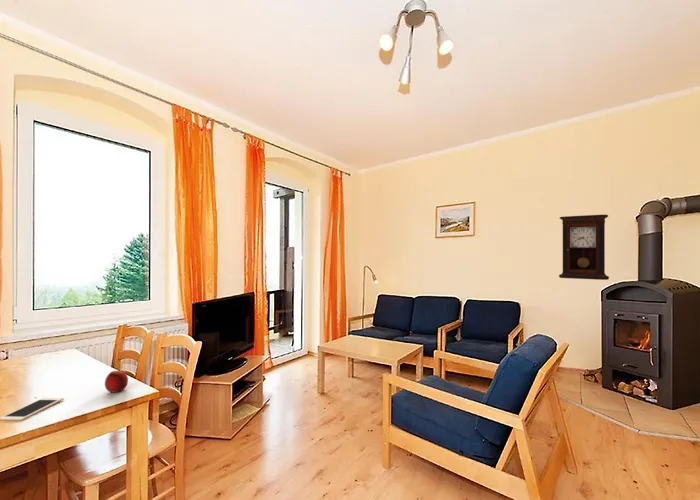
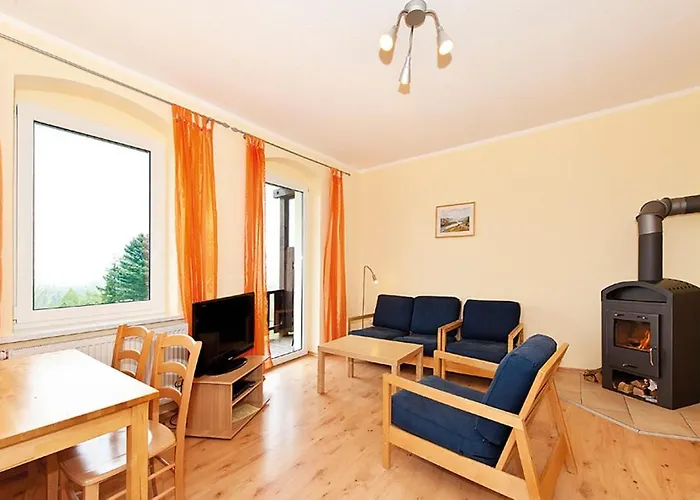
- fruit [104,370,129,393]
- cell phone [0,396,65,422]
- pendulum clock [558,214,610,281]
